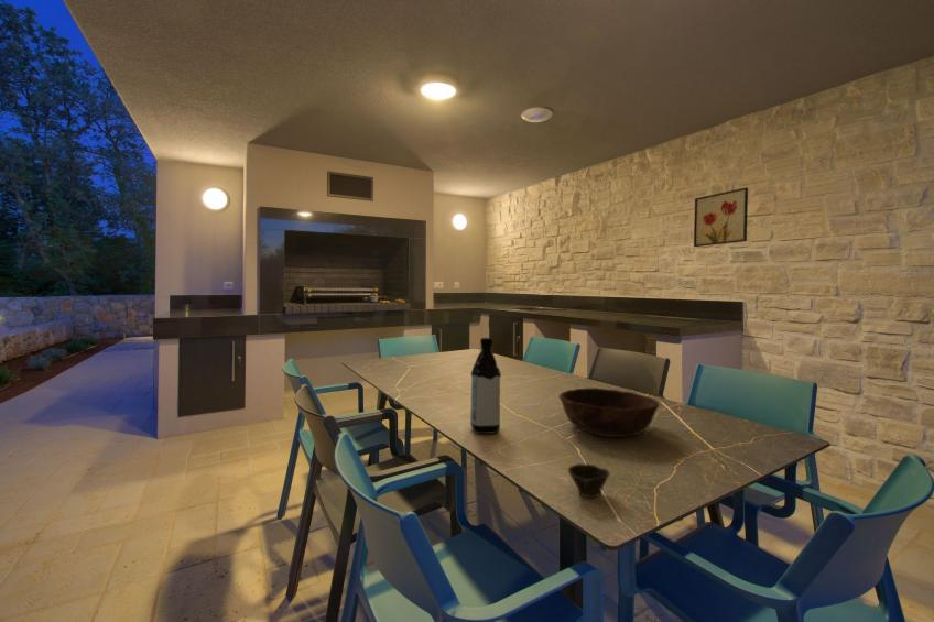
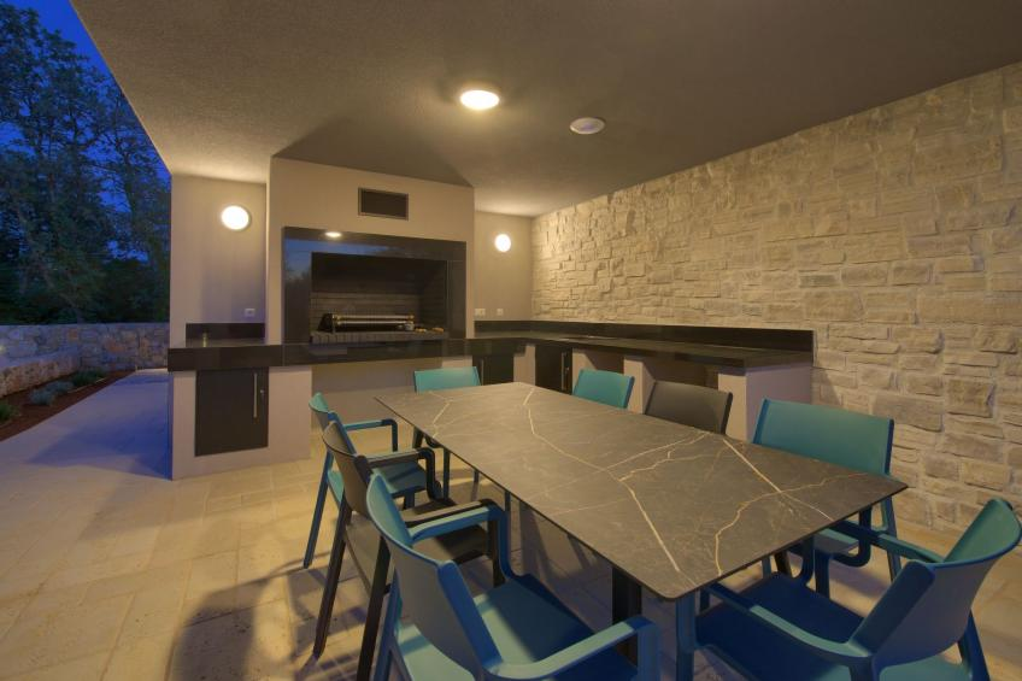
- bowl [557,386,661,438]
- cup [567,462,611,499]
- water bottle [469,337,502,435]
- wall art [693,186,749,248]
